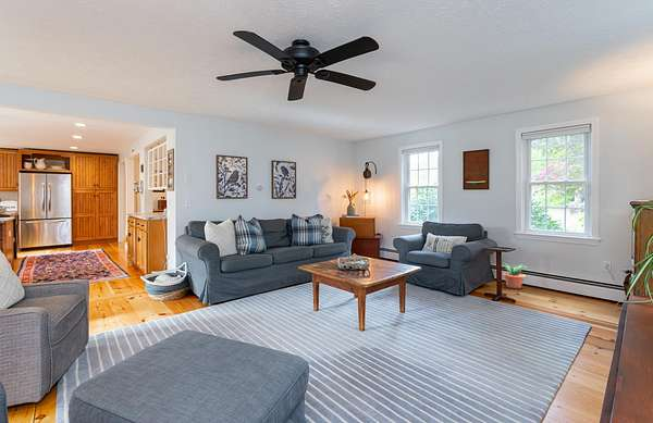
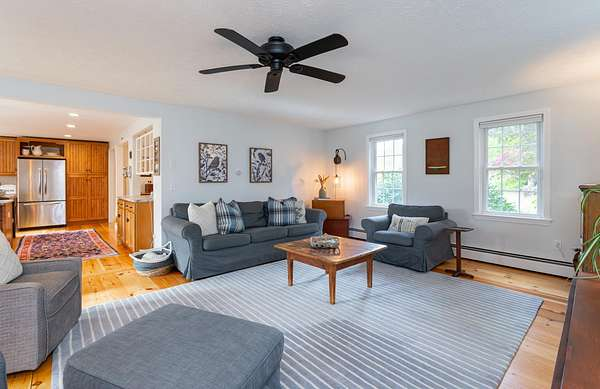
- potted plant [501,262,528,289]
